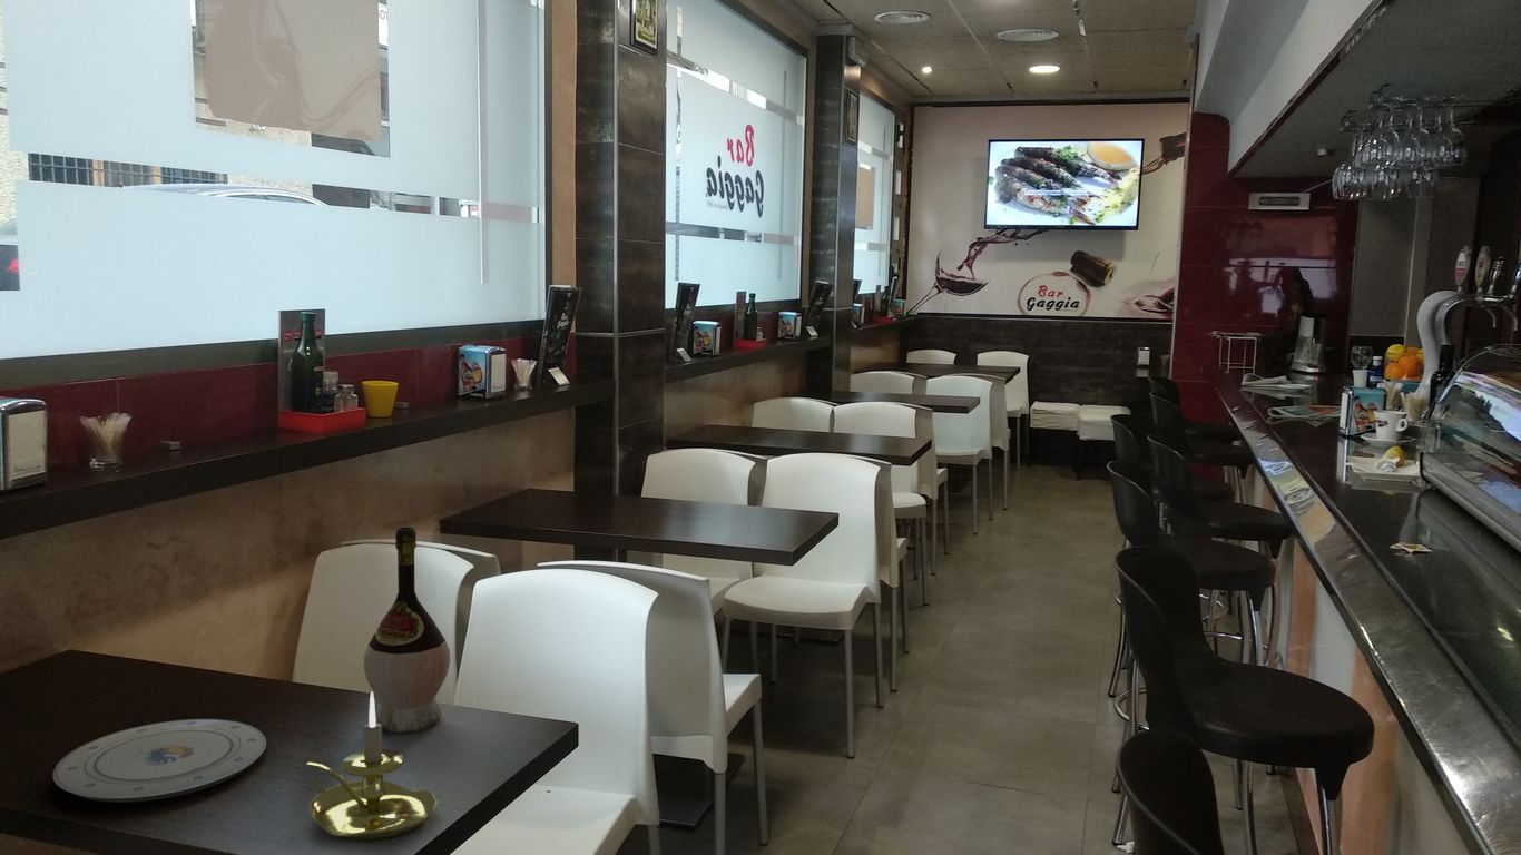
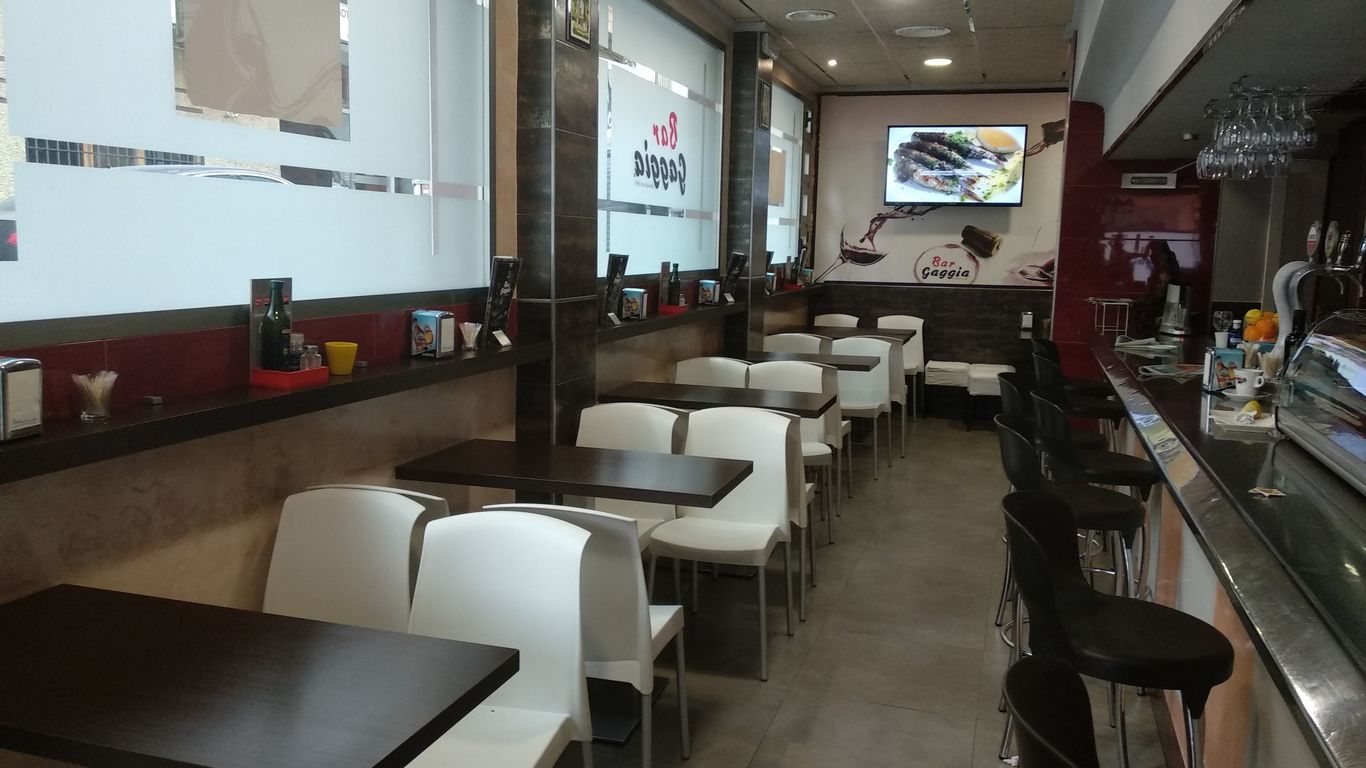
- plate [52,718,267,804]
- candle holder [305,691,438,841]
- wine bottle [363,525,451,734]
